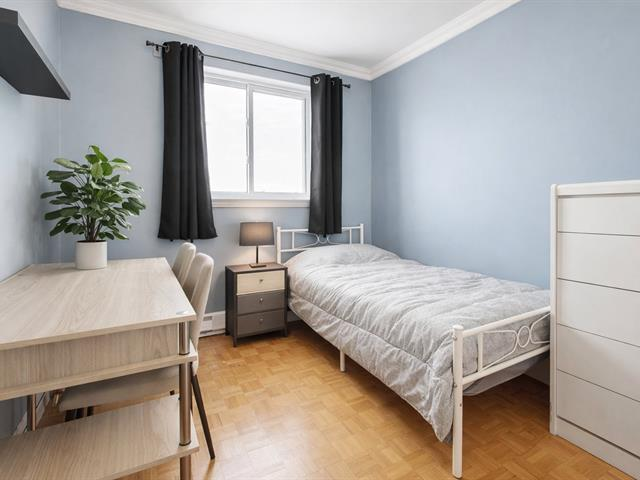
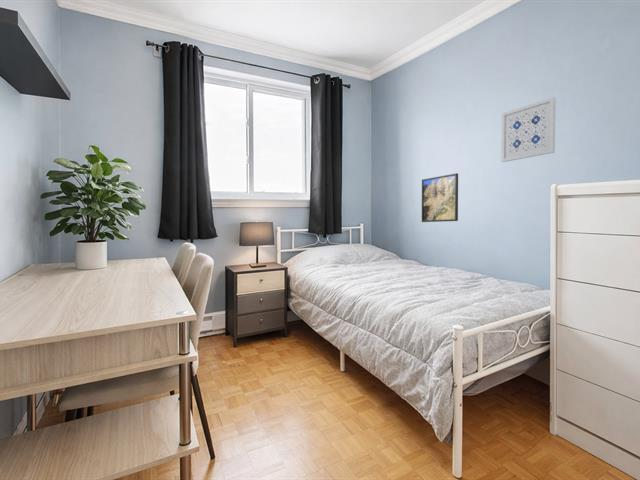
+ wall art [500,96,557,163]
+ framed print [421,172,459,223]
